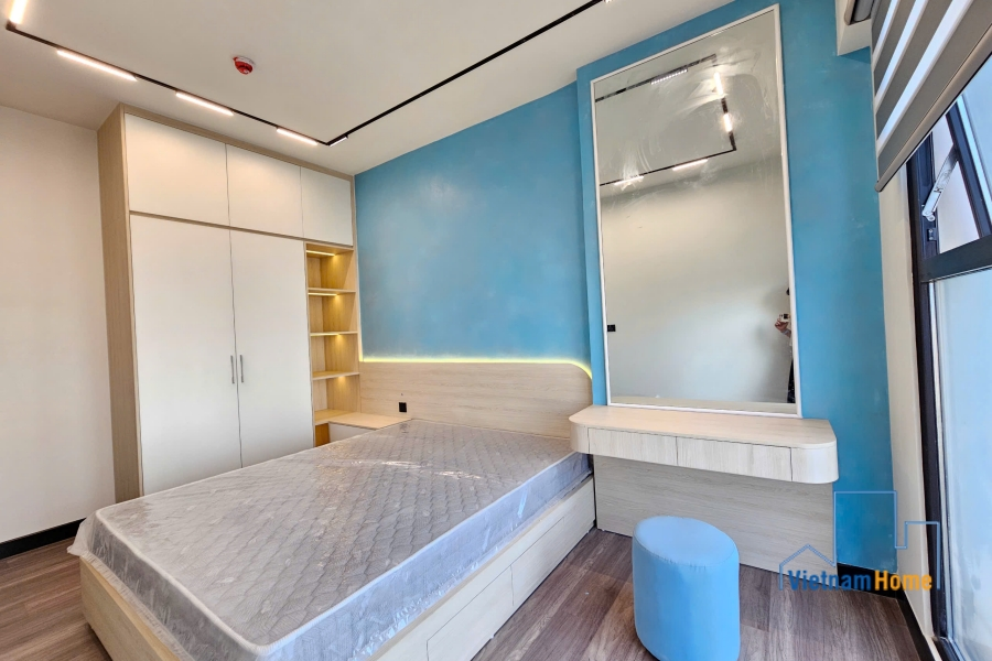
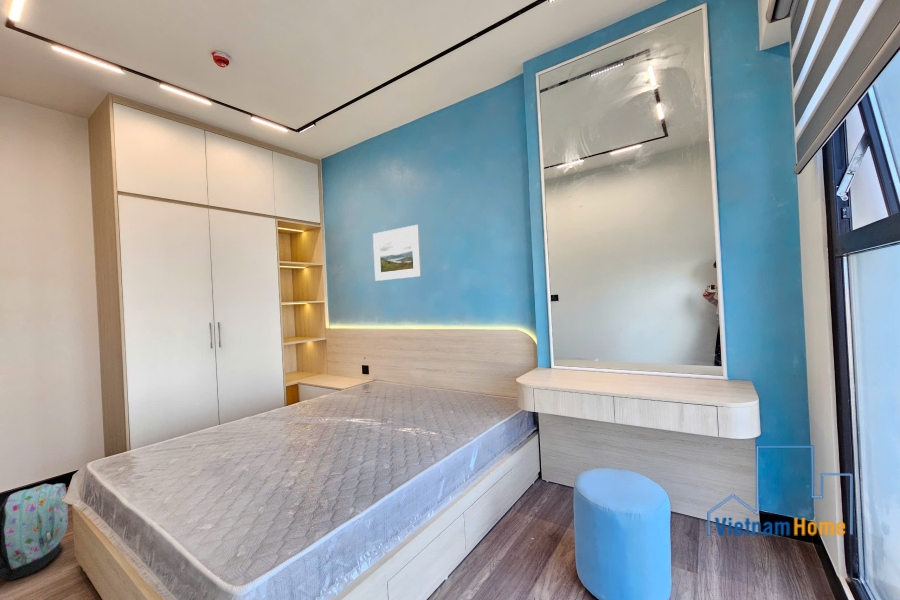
+ backpack [0,483,69,581]
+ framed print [372,224,422,282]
